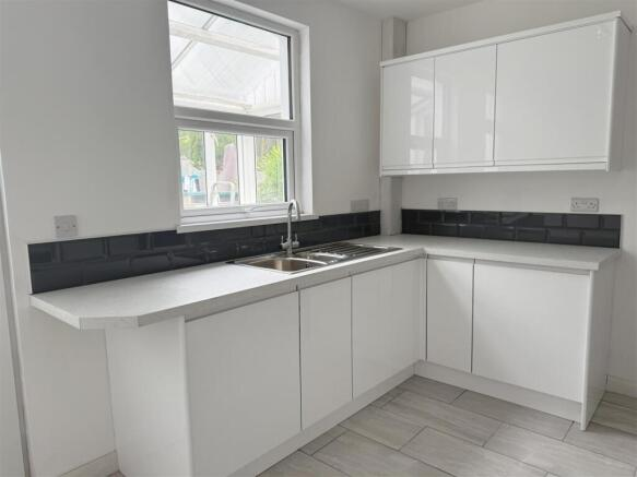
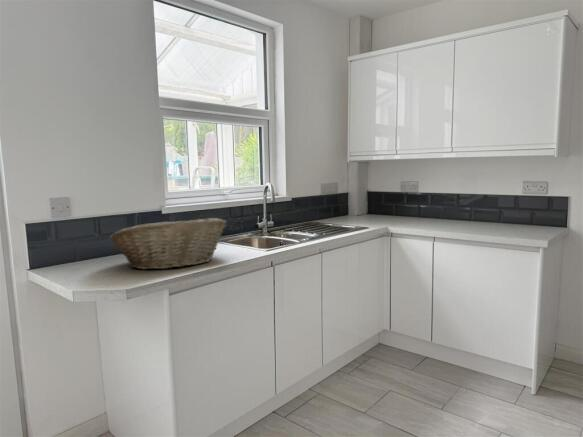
+ fruit basket [108,217,227,270]
